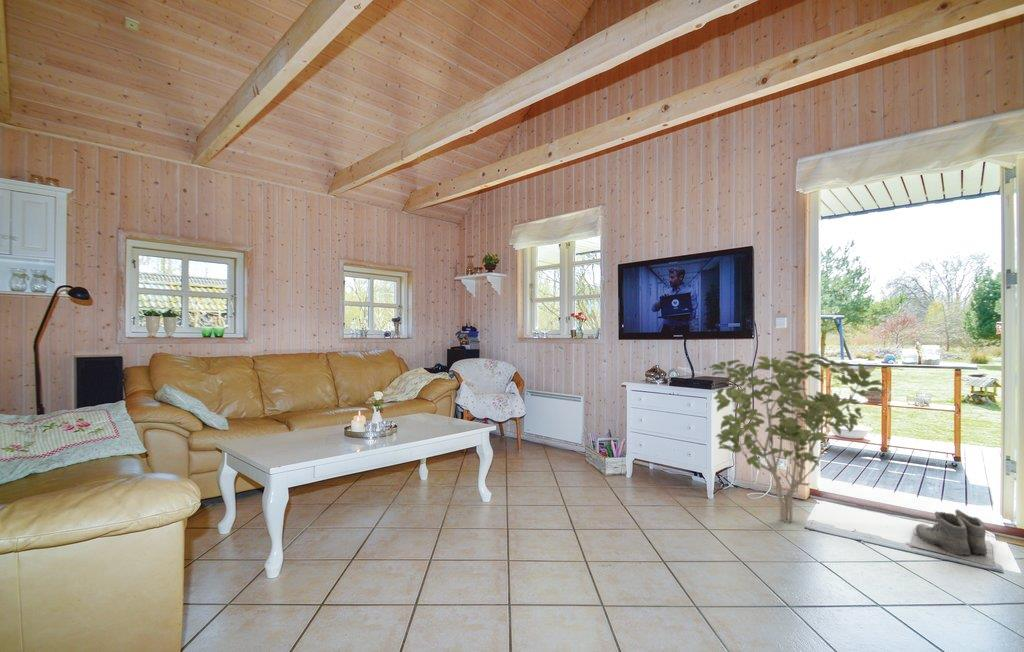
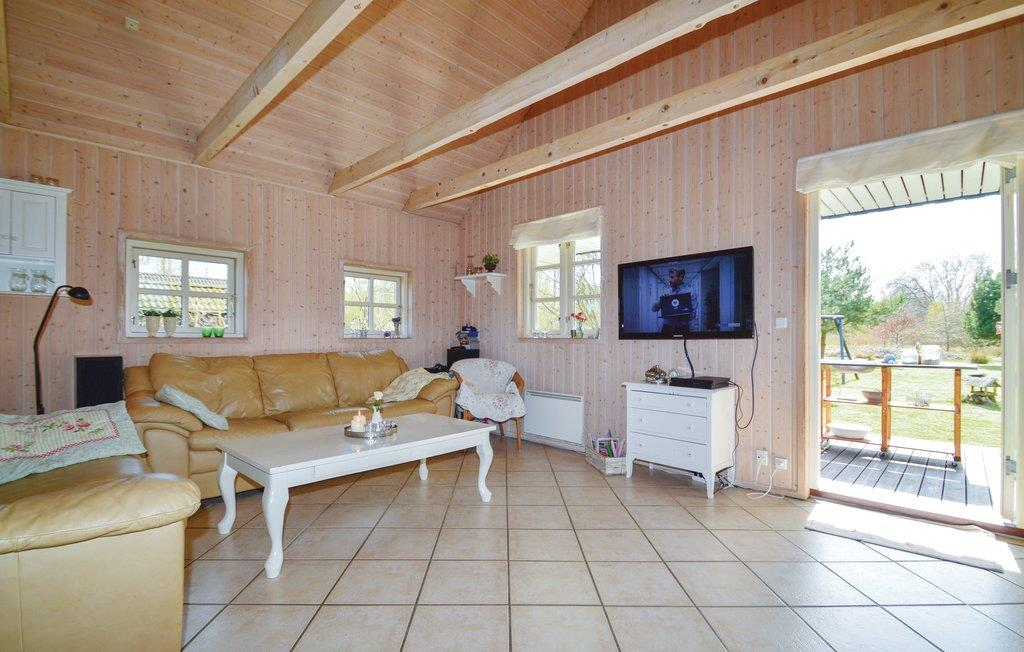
- shrub [709,350,886,523]
- boots [909,509,995,568]
